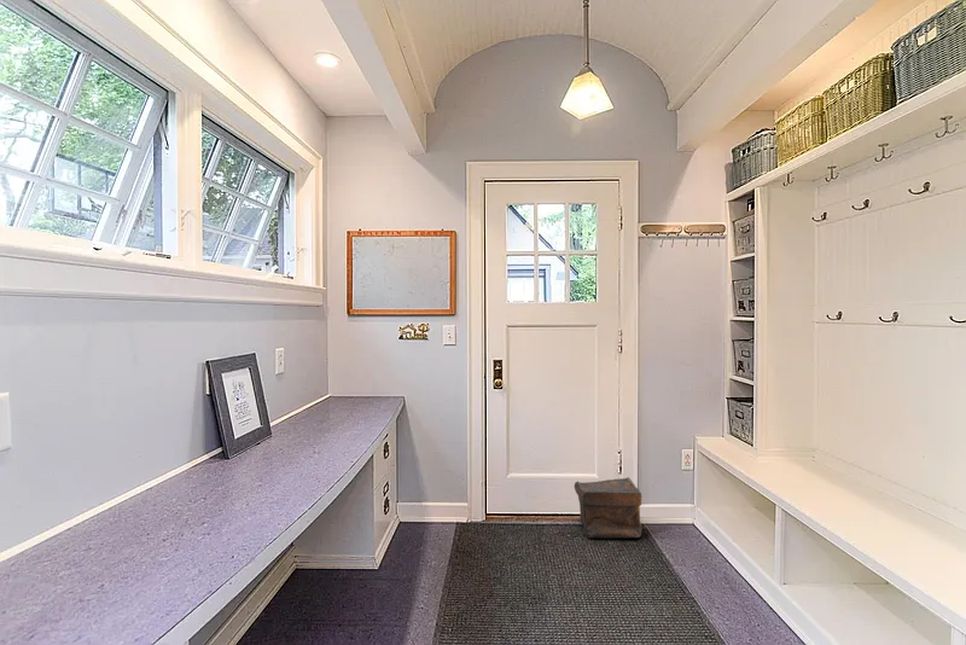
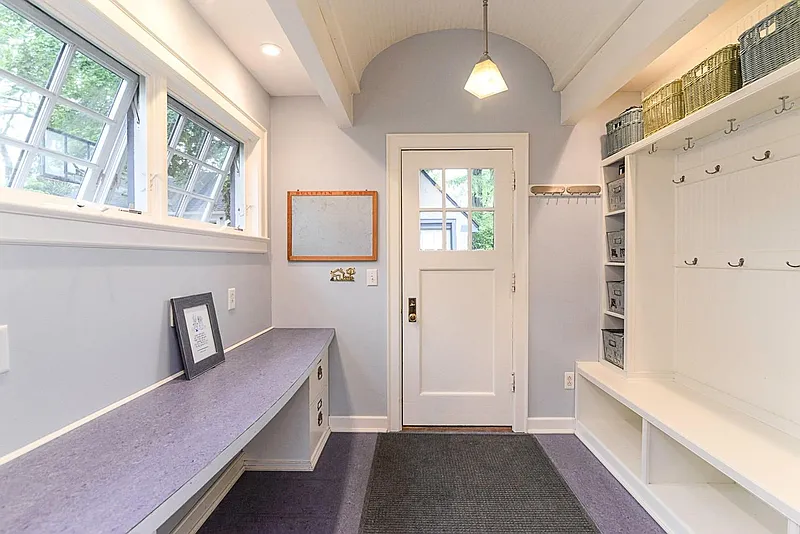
- pouch [574,476,644,540]
